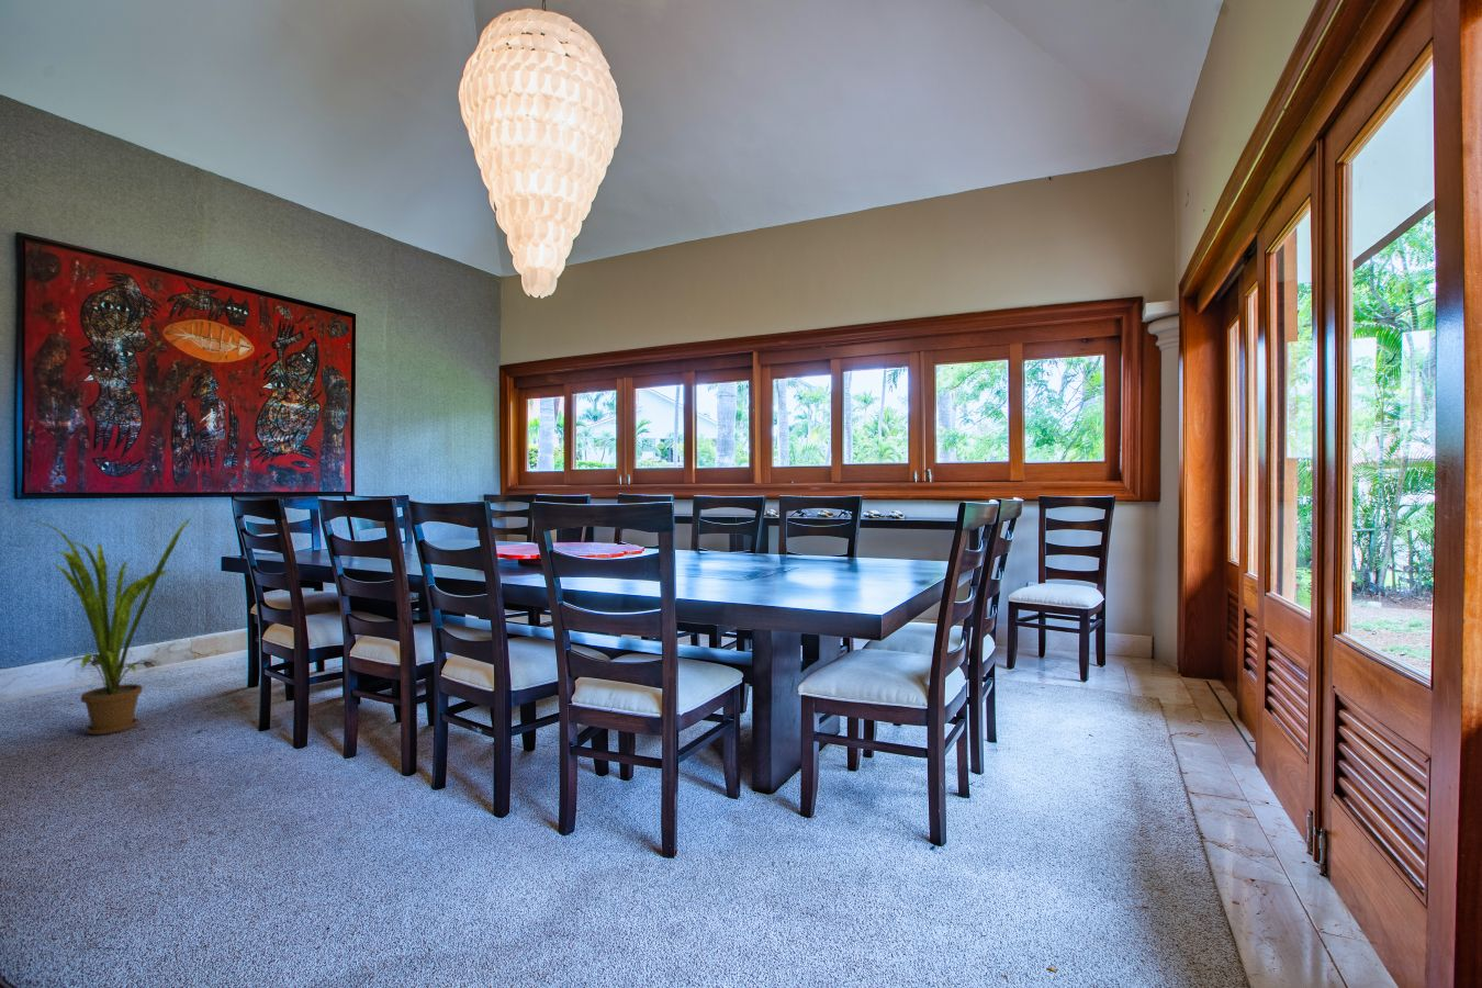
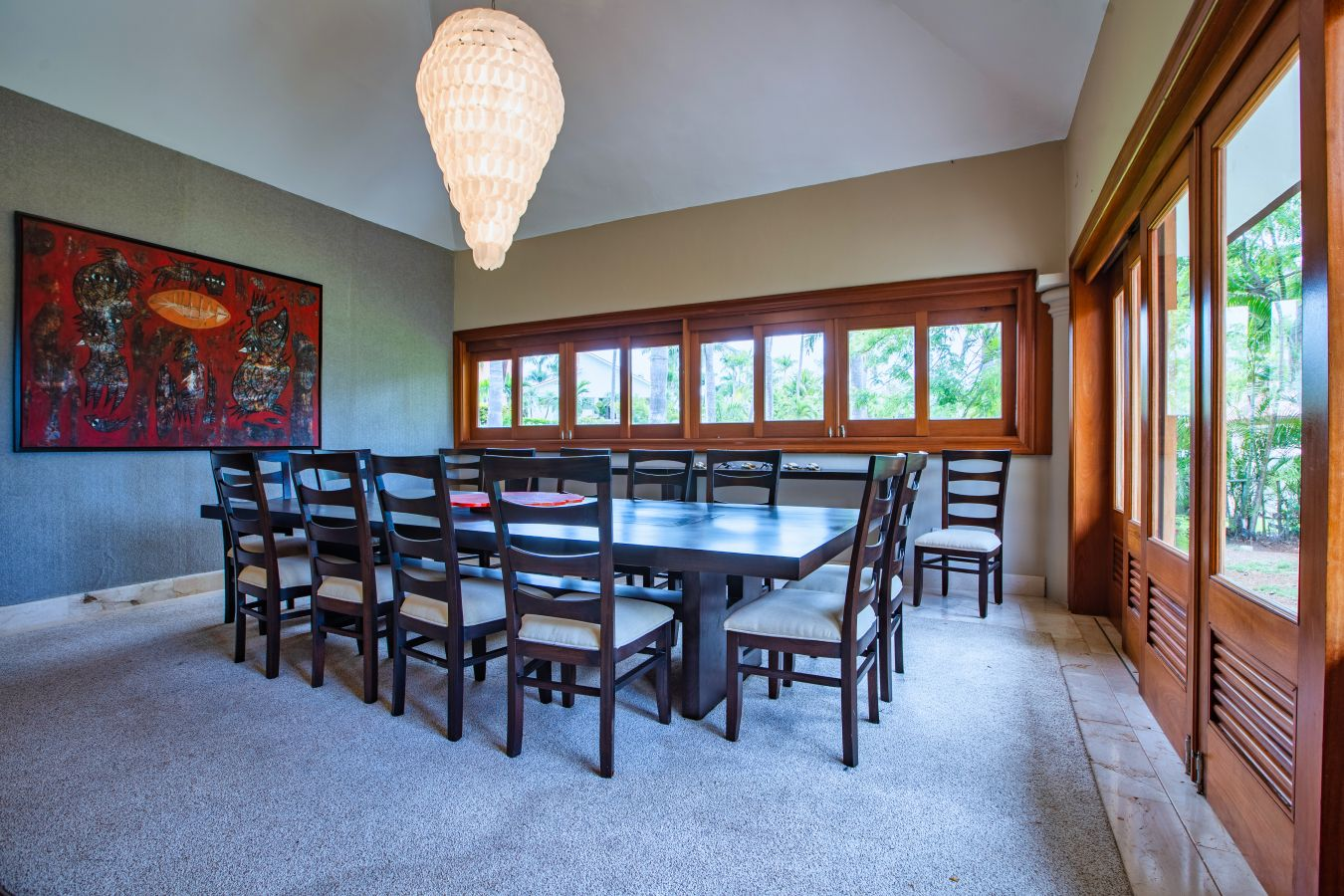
- house plant [30,517,193,735]
